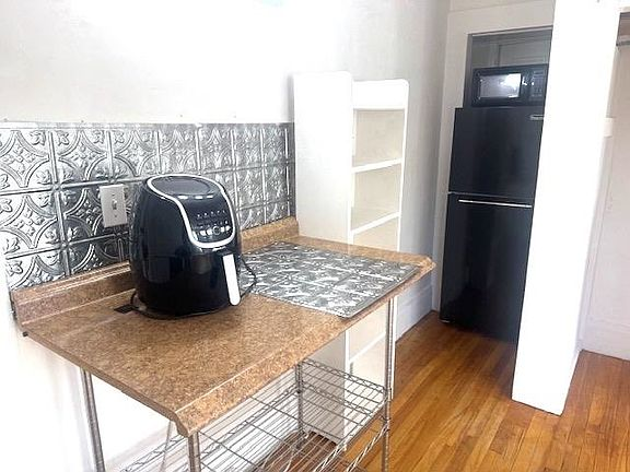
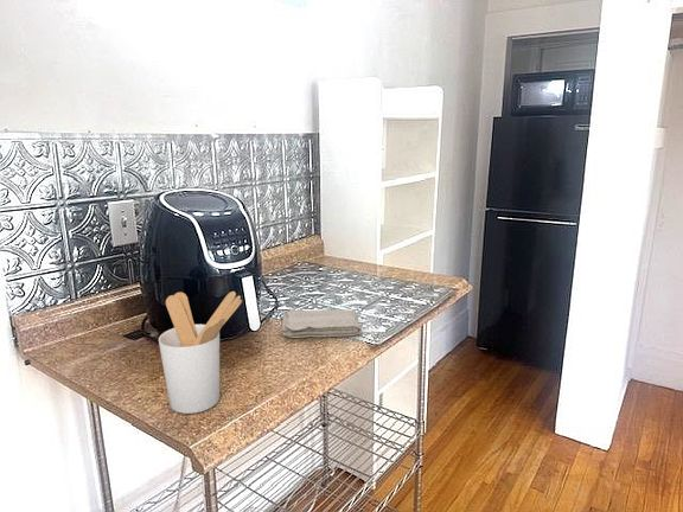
+ utensil holder [158,290,243,415]
+ washcloth [281,308,363,339]
